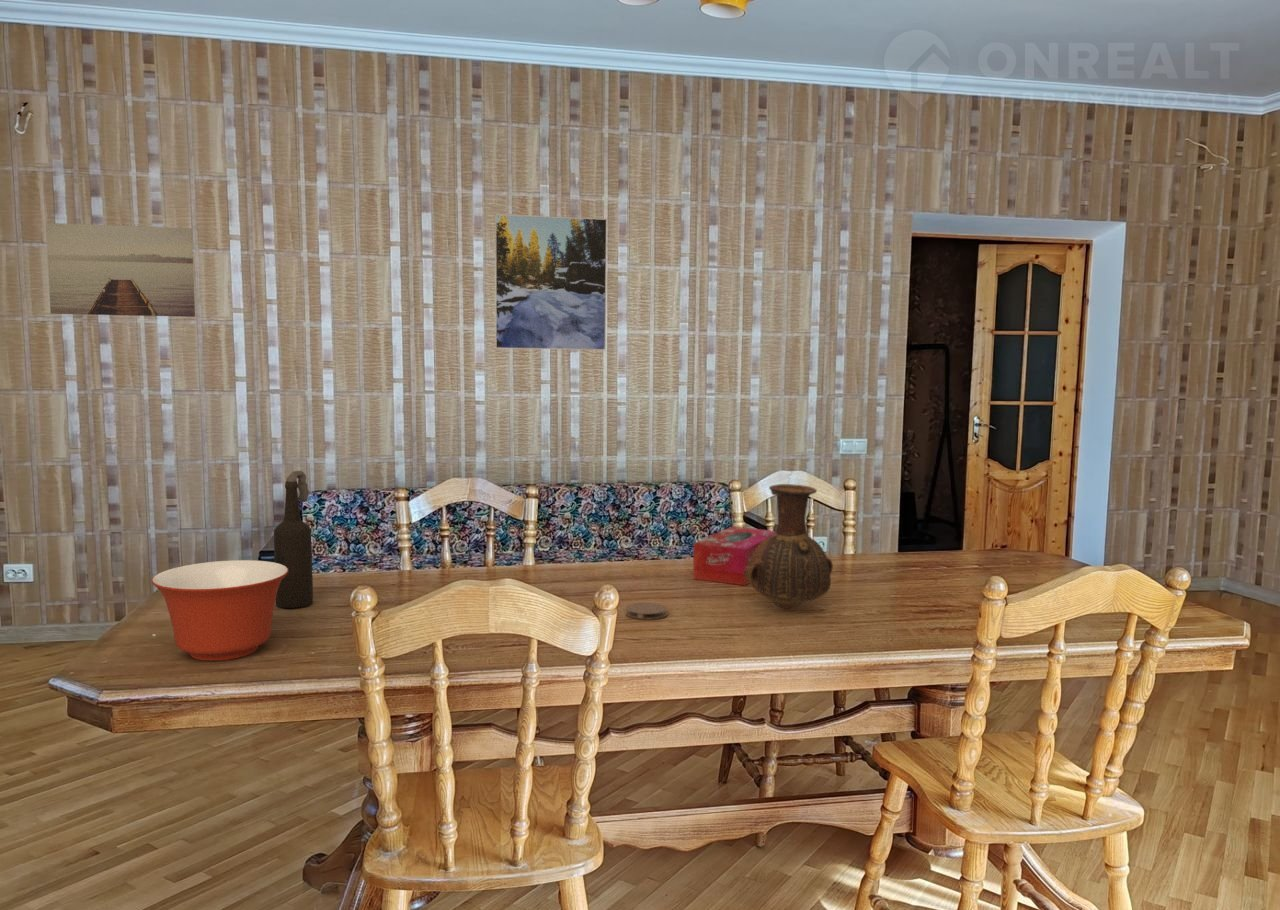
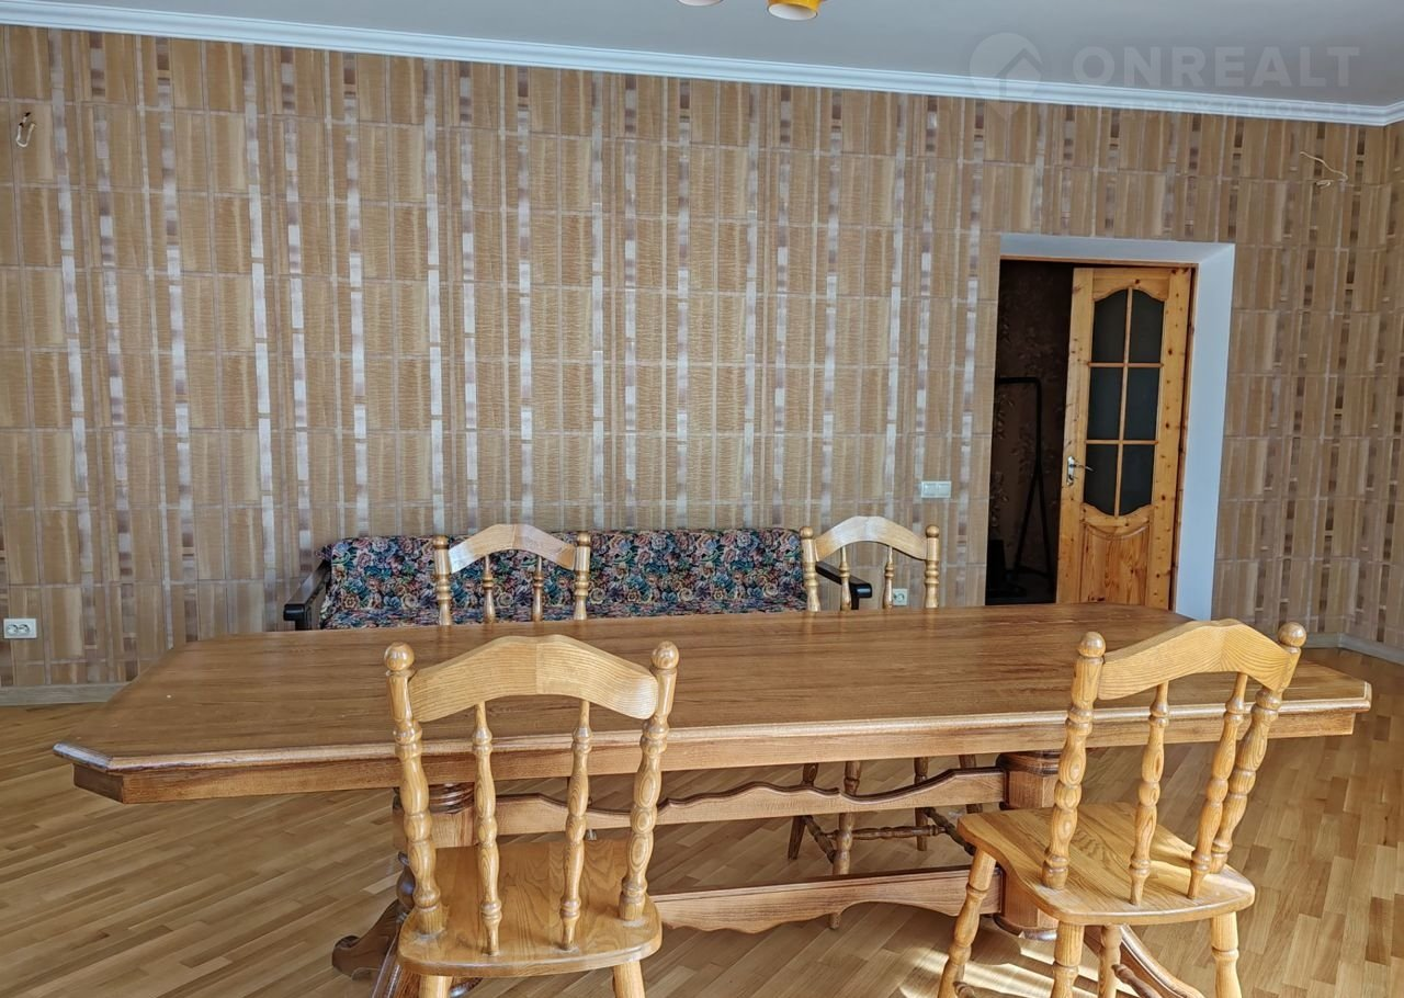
- wall art [45,222,196,318]
- mixing bowl [151,559,288,662]
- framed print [494,213,608,351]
- tissue box [692,526,776,586]
- coaster [625,601,669,620]
- vase [744,483,834,609]
- bottle [273,470,314,609]
